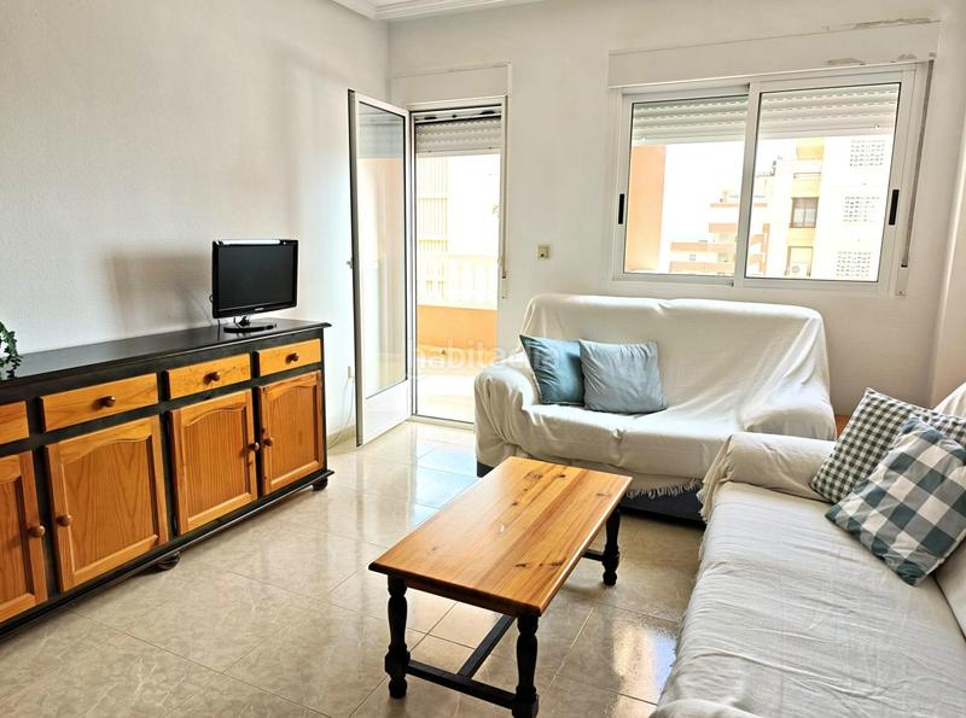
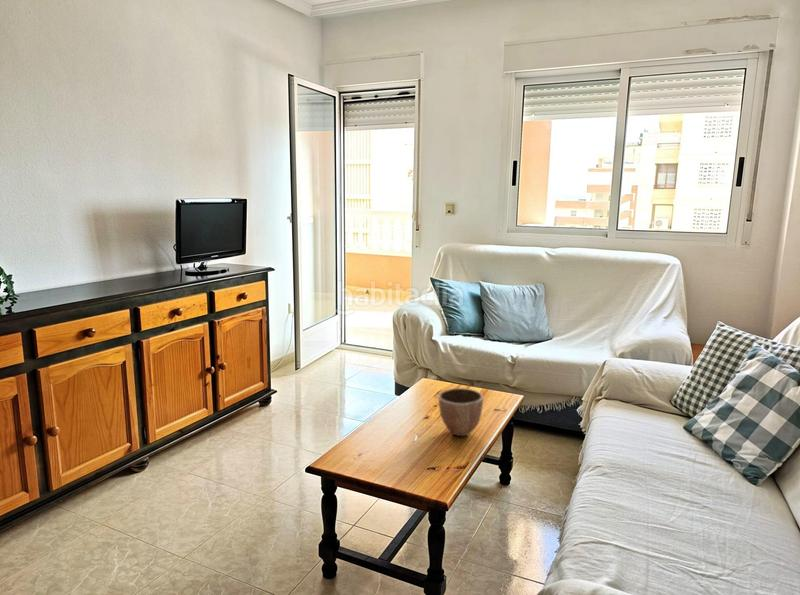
+ decorative bowl [438,387,484,438]
